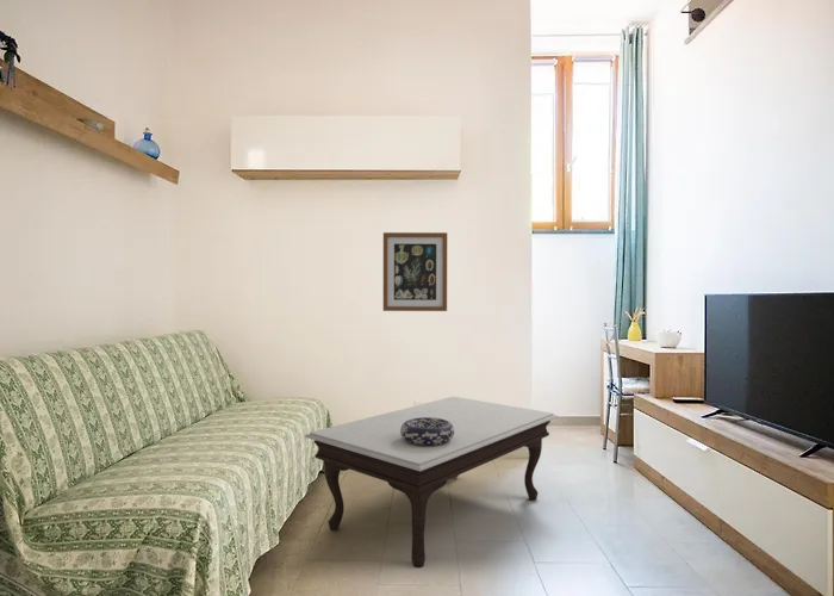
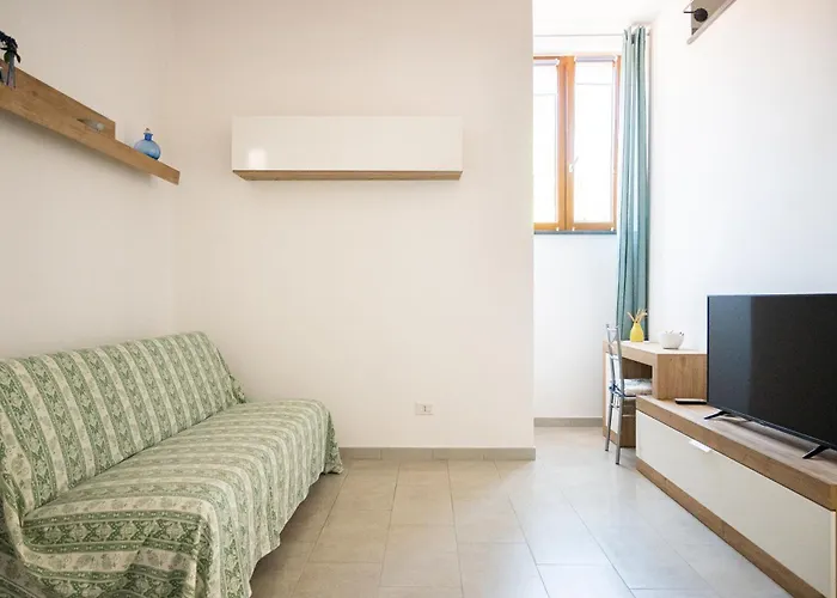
- wall art [382,231,448,312]
- coffee table [304,396,559,569]
- decorative bowl [400,417,454,446]
